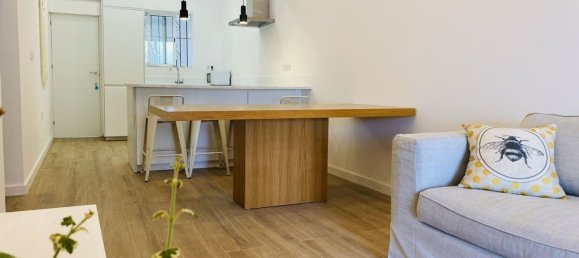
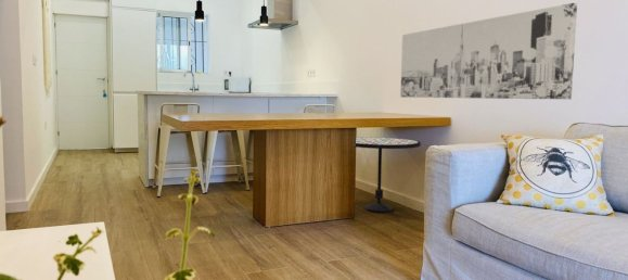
+ side table [355,137,422,214]
+ wall art [399,2,578,100]
